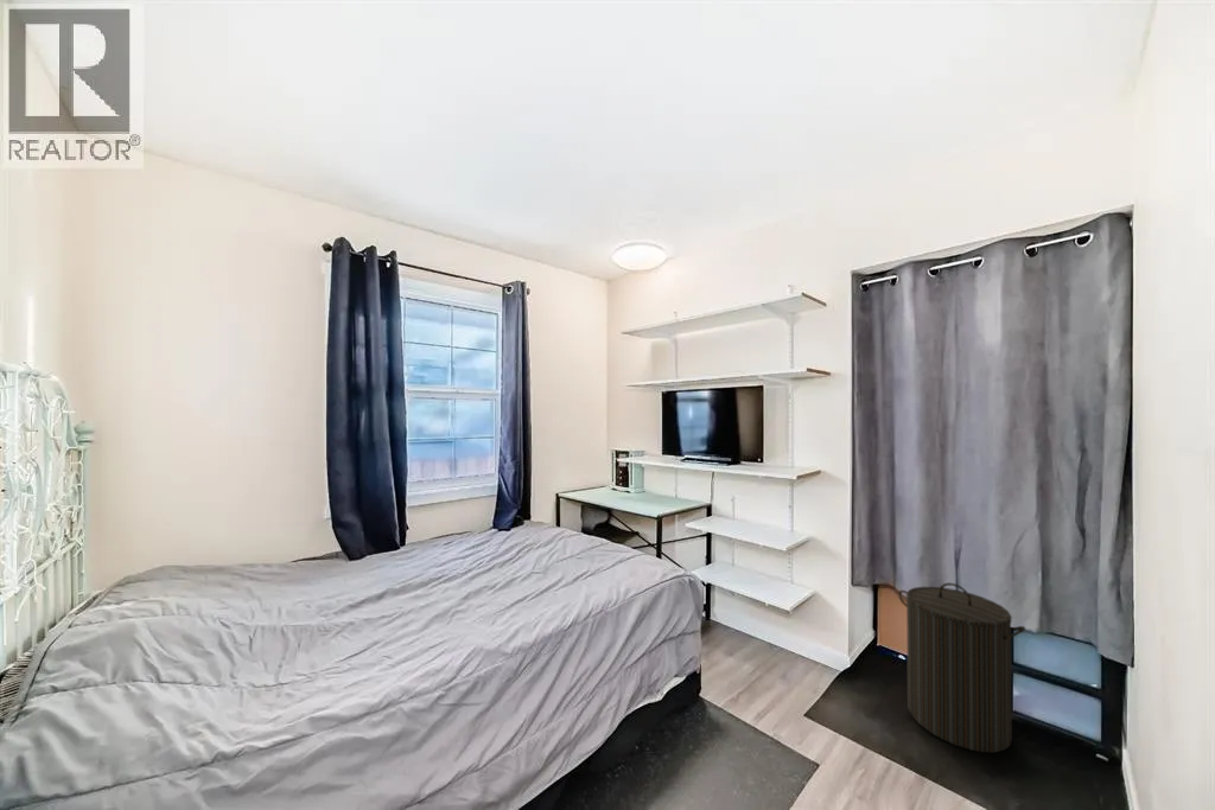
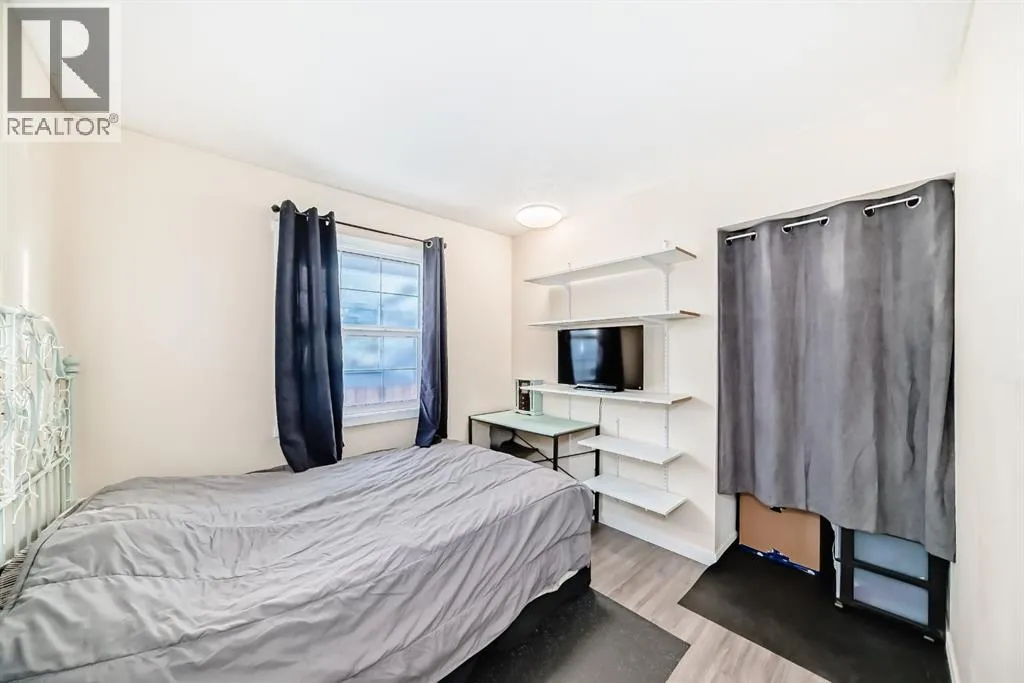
- laundry hamper [897,581,1026,754]
